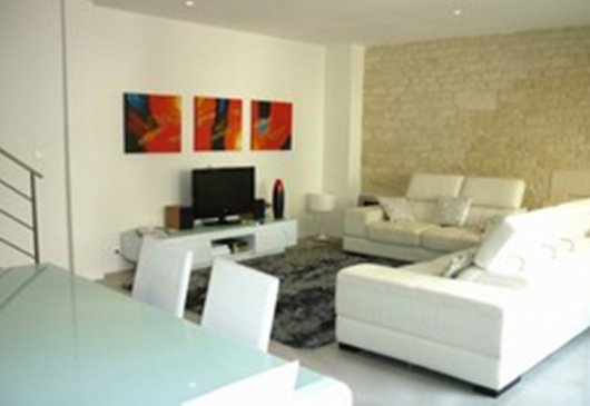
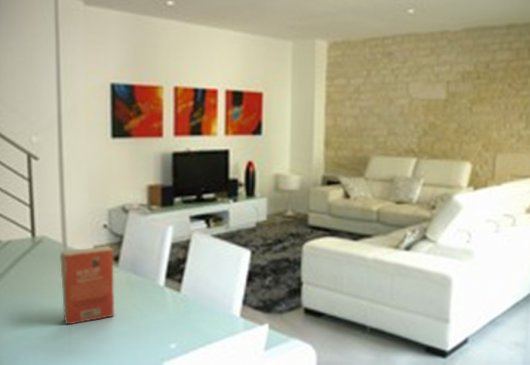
+ paperback book [59,245,115,326]
